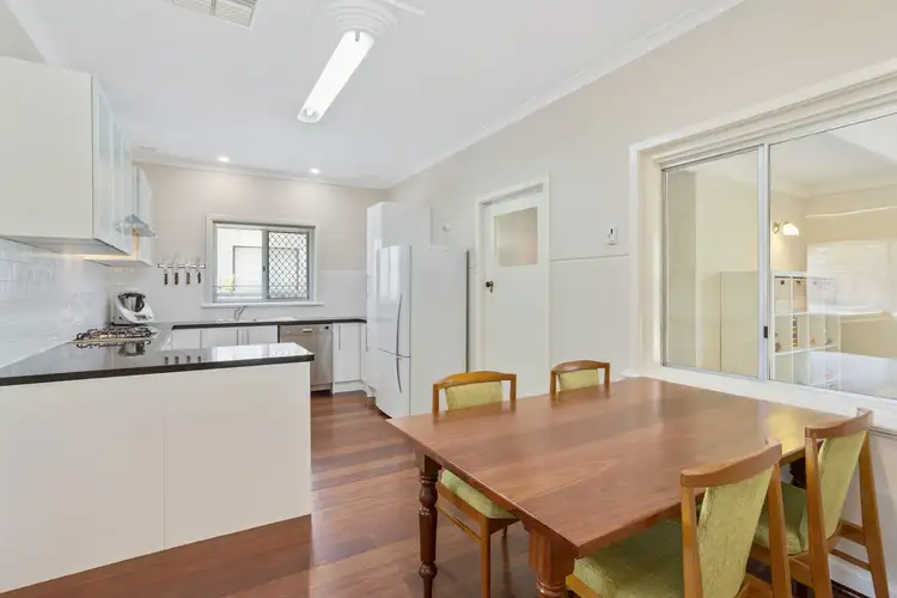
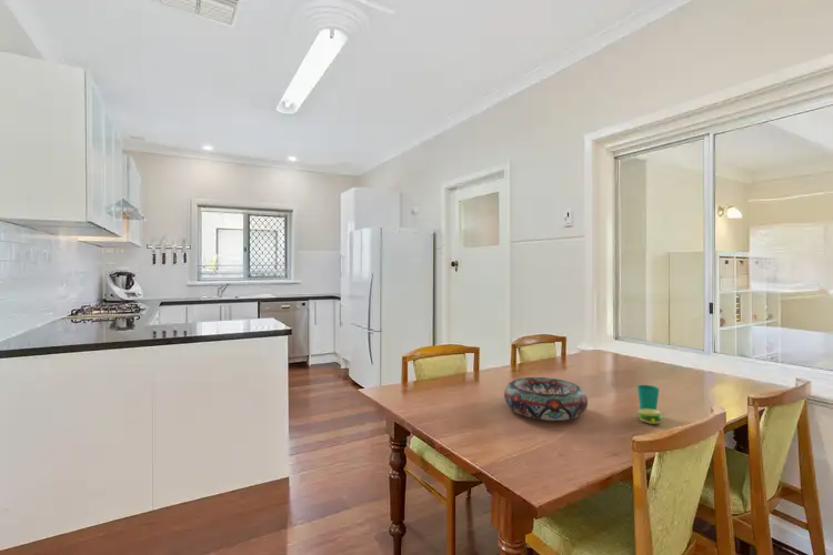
+ decorative bowl [503,376,589,422]
+ cup [636,384,663,425]
